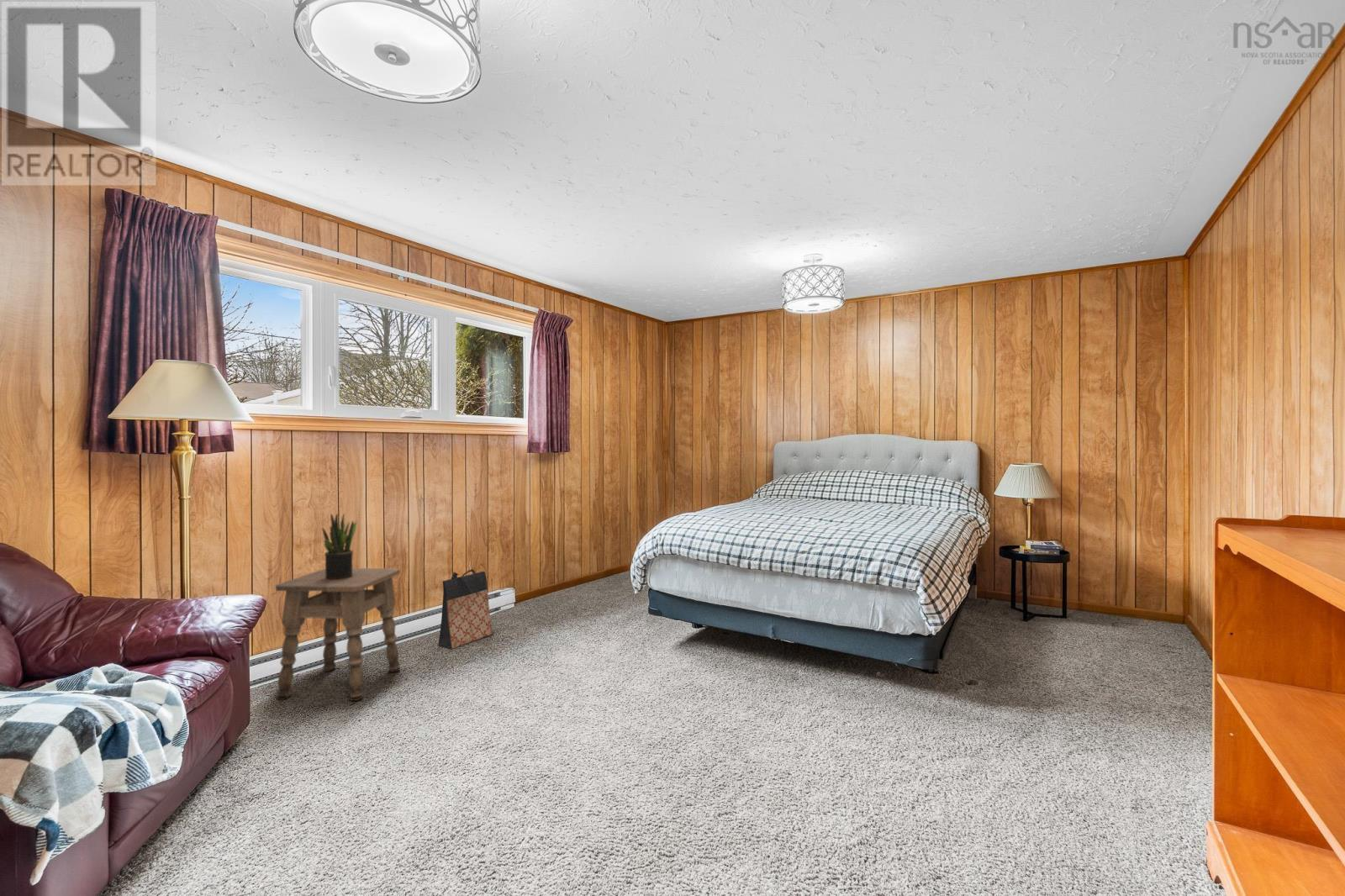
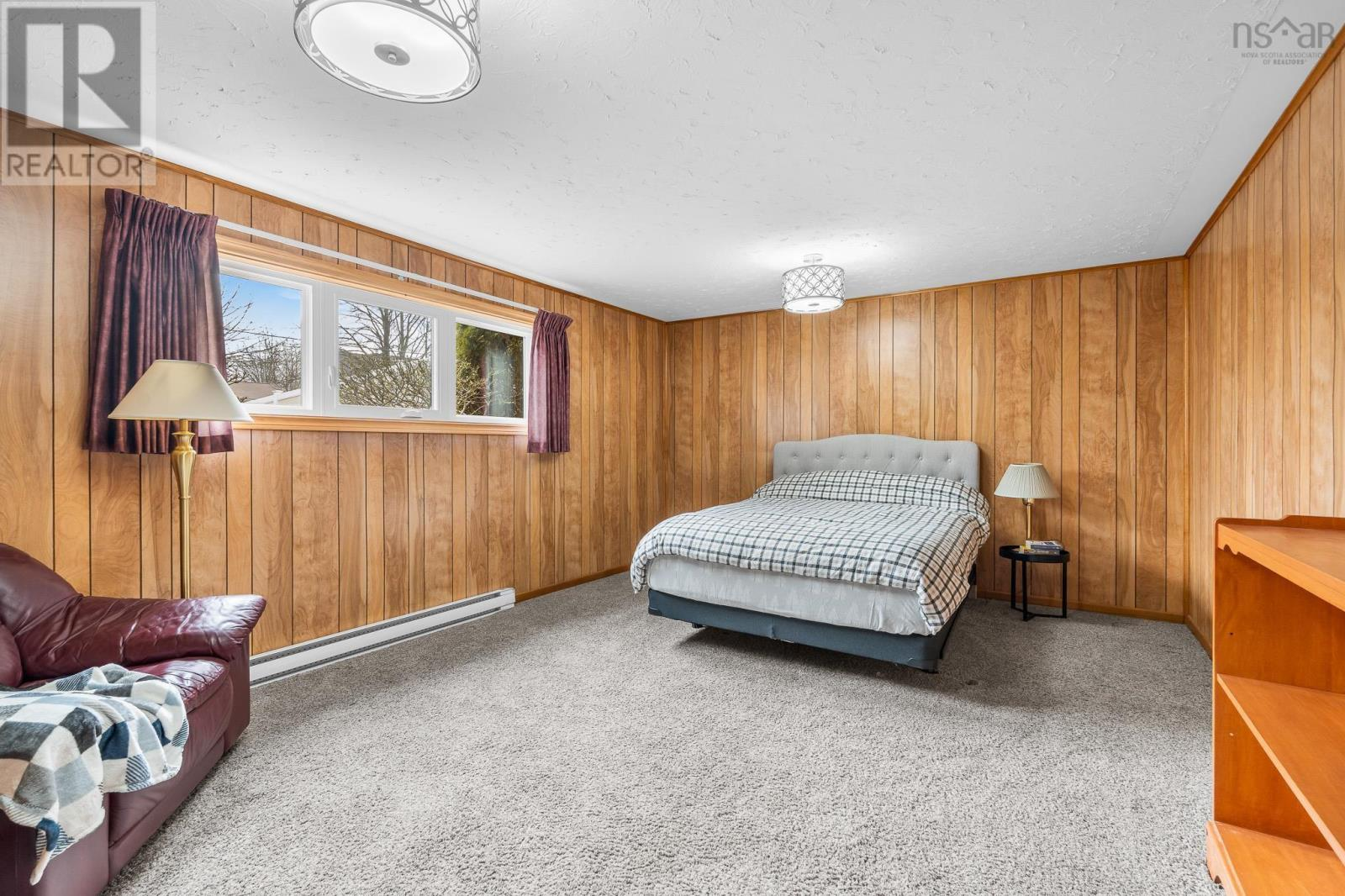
- side table [275,567,401,702]
- bag [437,568,493,650]
- potted plant [321,512,358,580]
